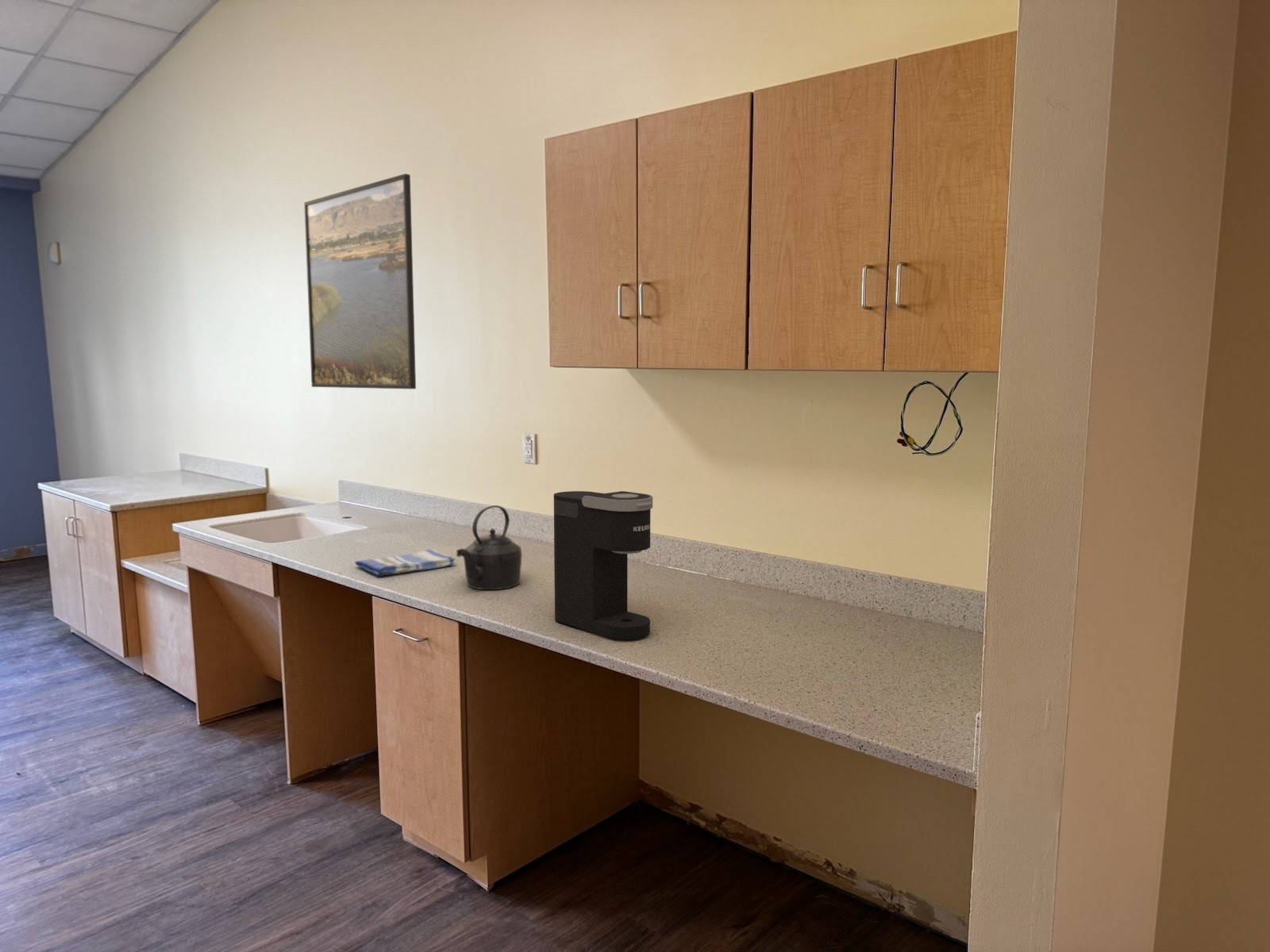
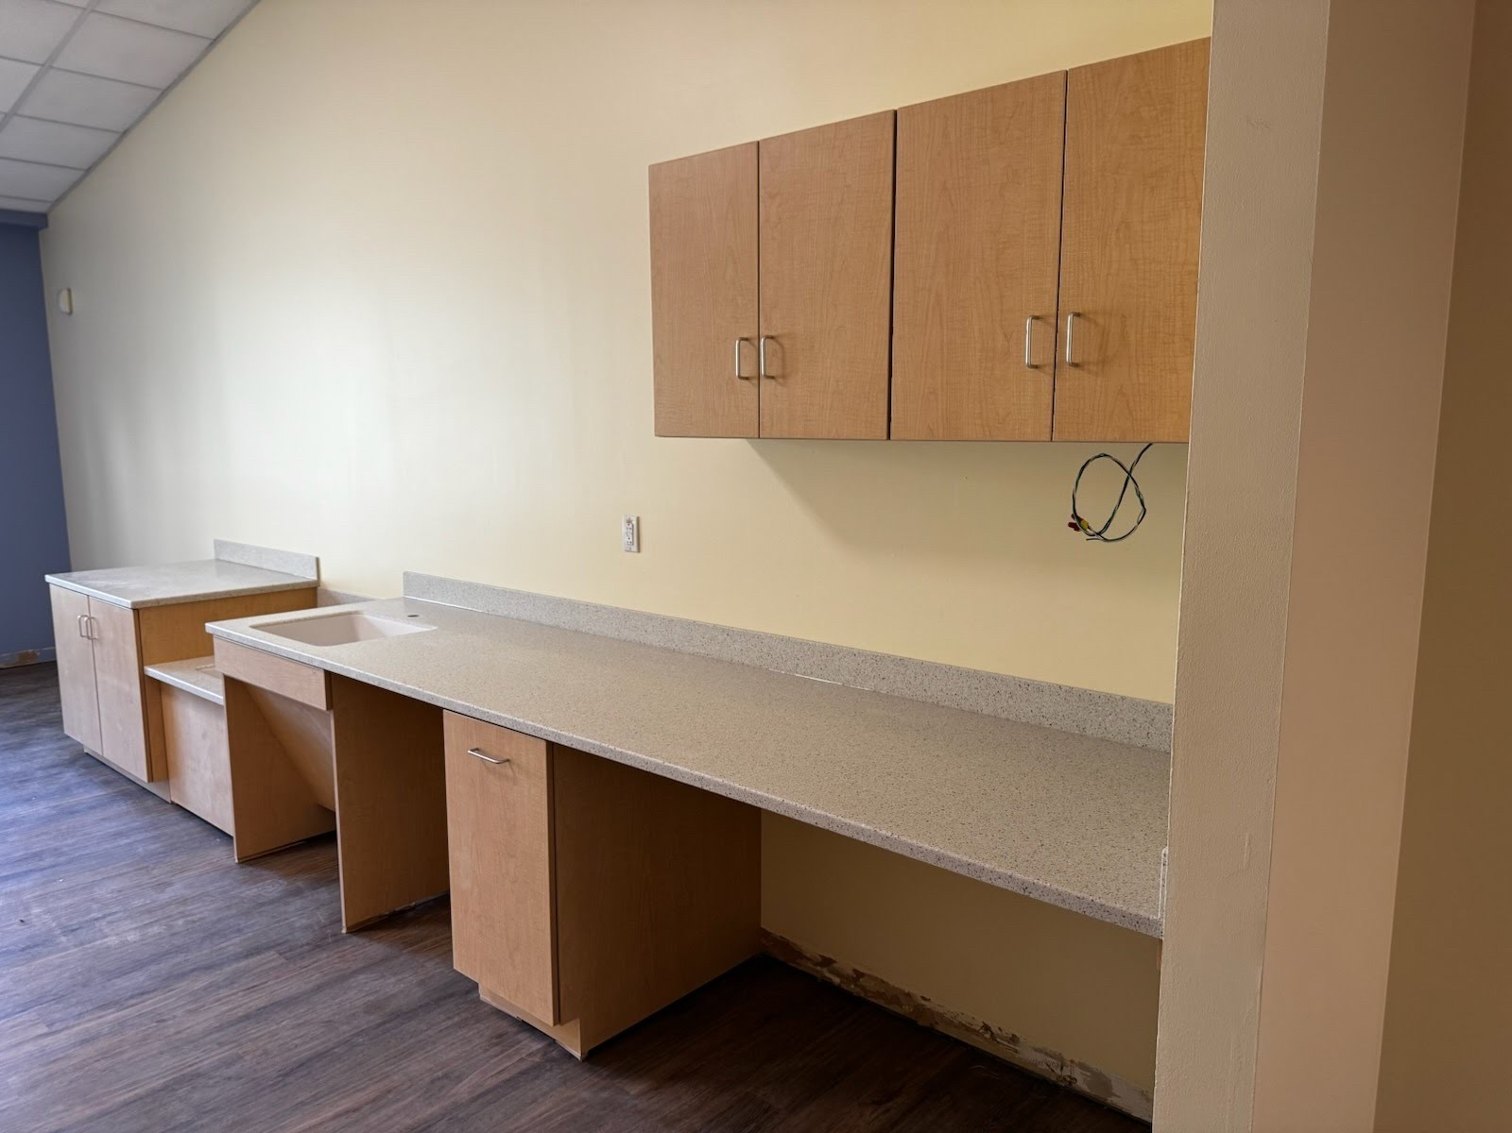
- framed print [303,173,417,390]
- kettle [456,505,522,590]
- coffee maker [553,490,653,640]
- dish towel [354,548,456,577]
